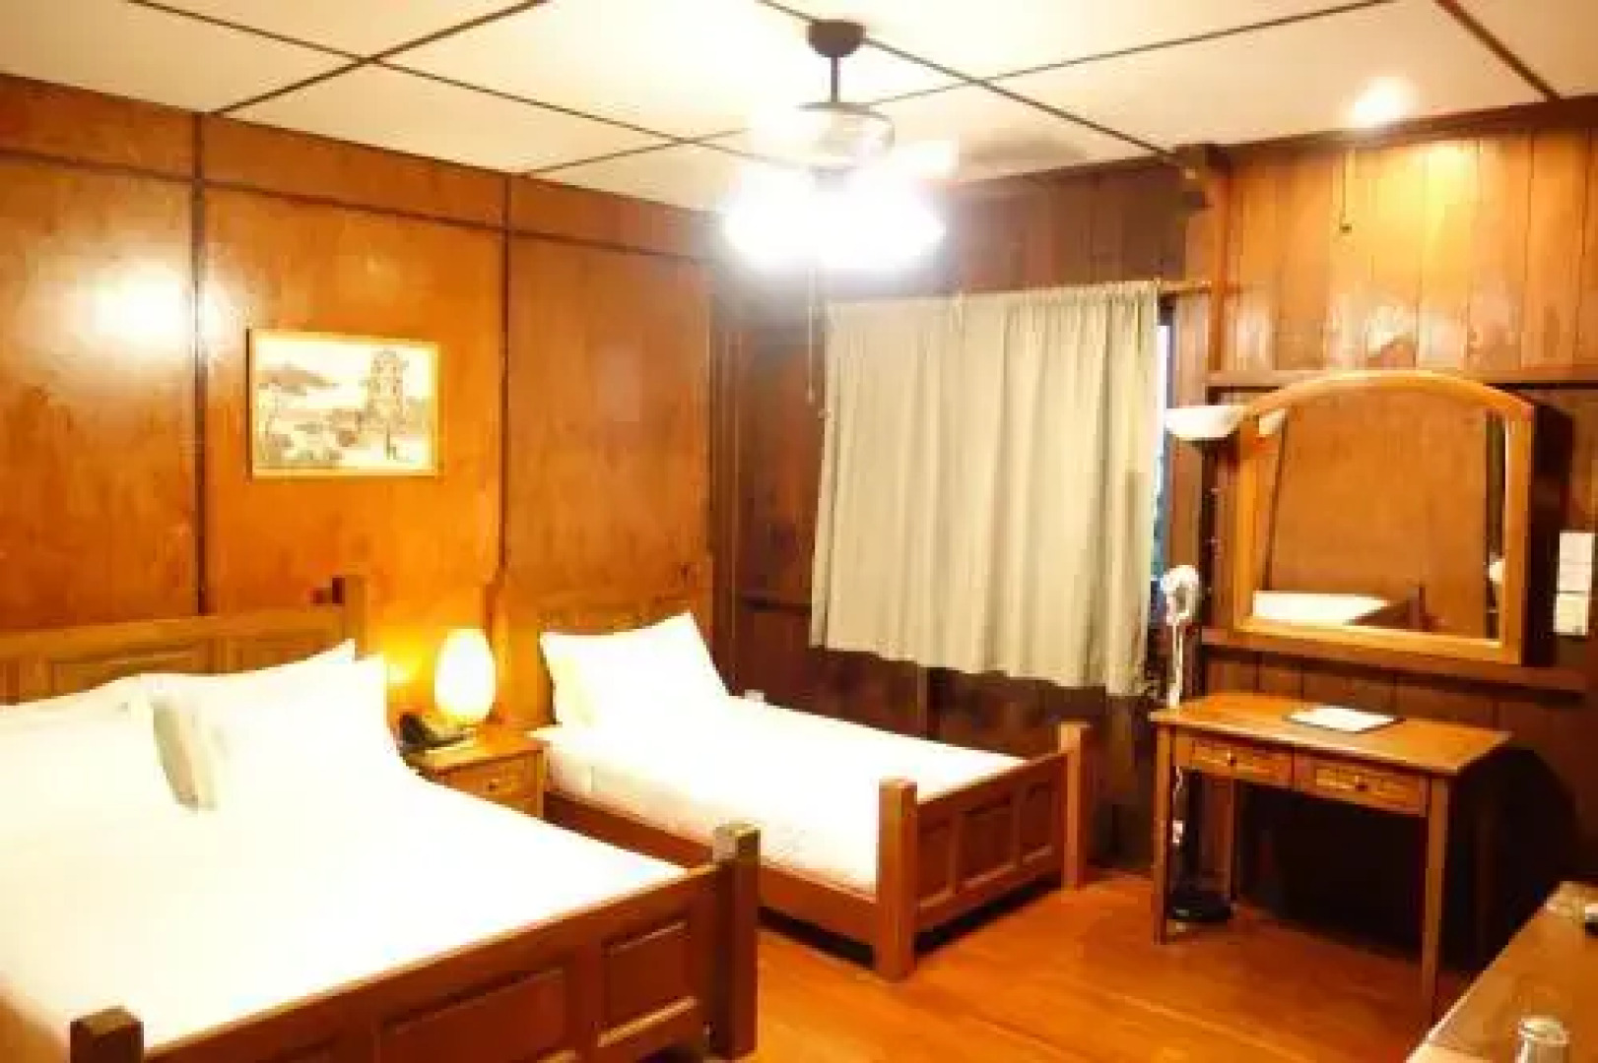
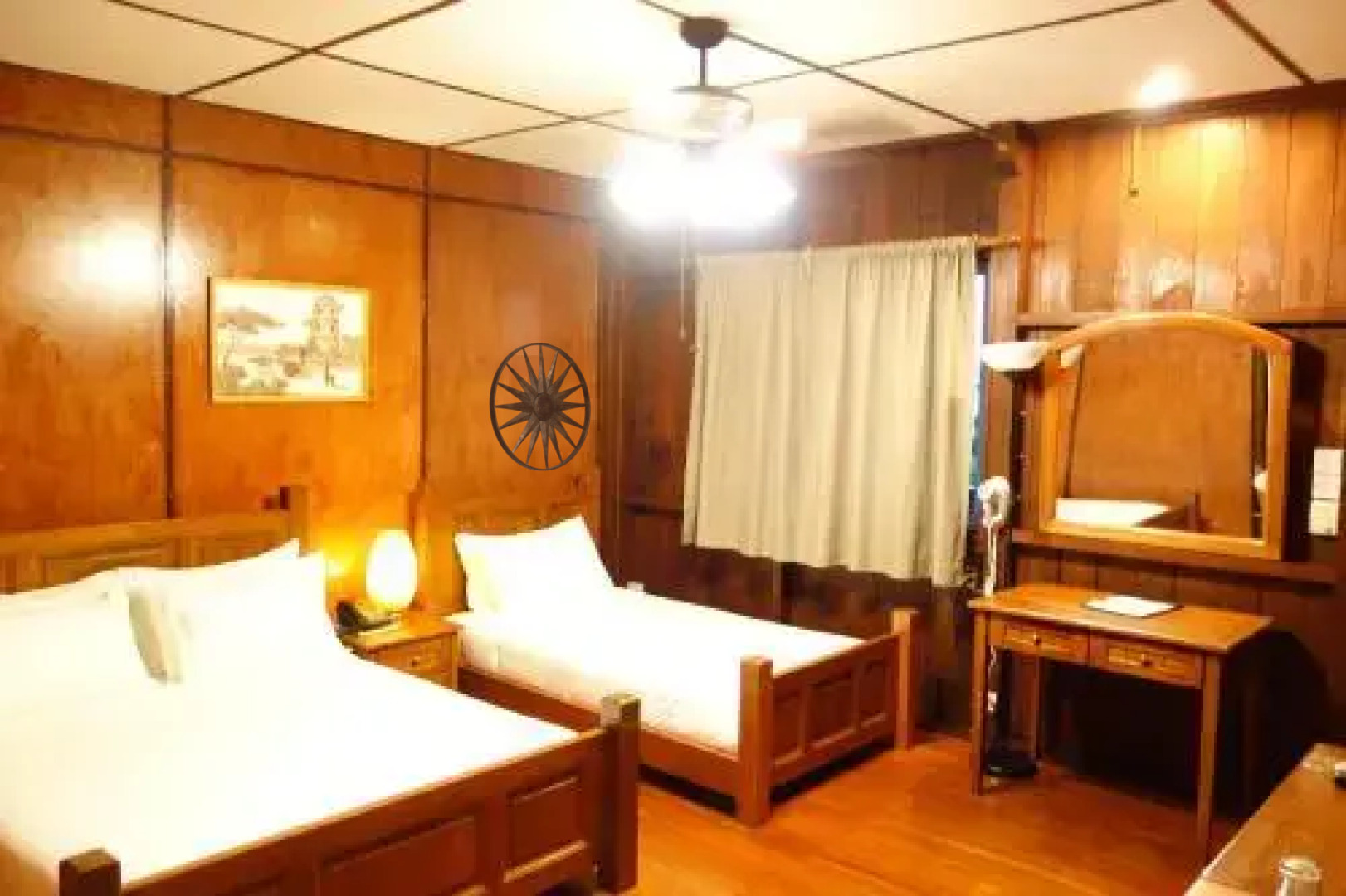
+ wall art [489,342,592,472]
